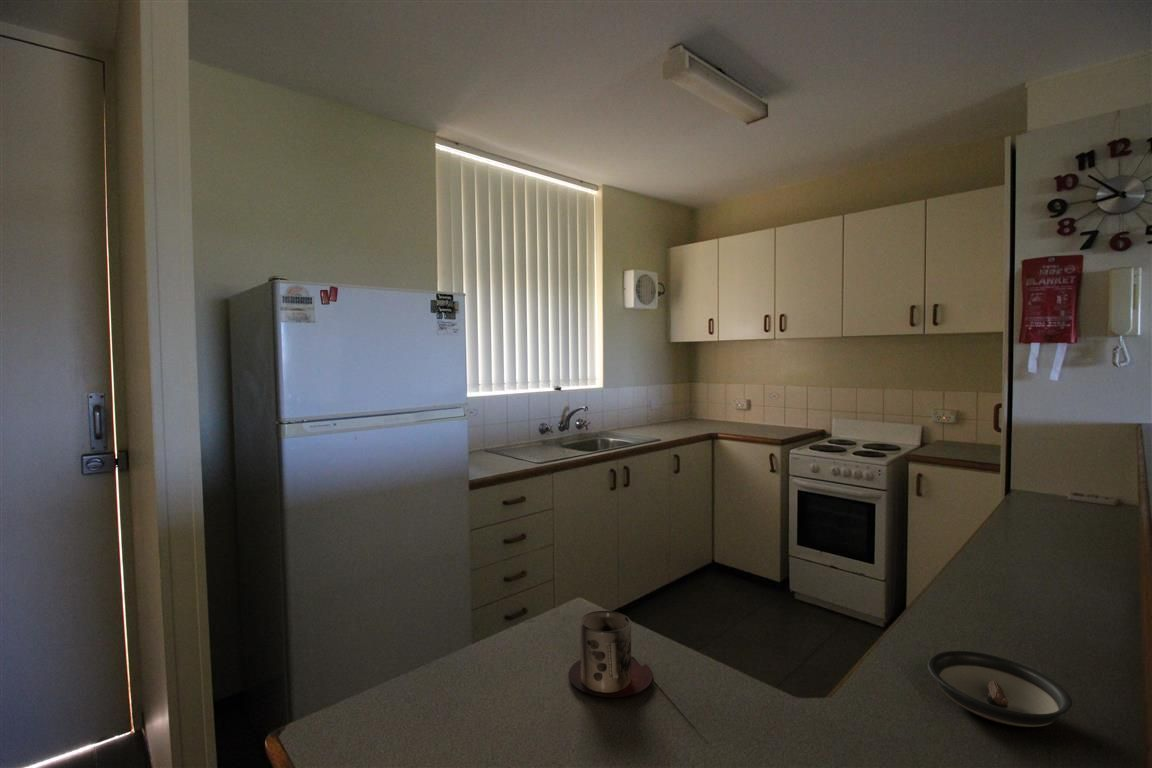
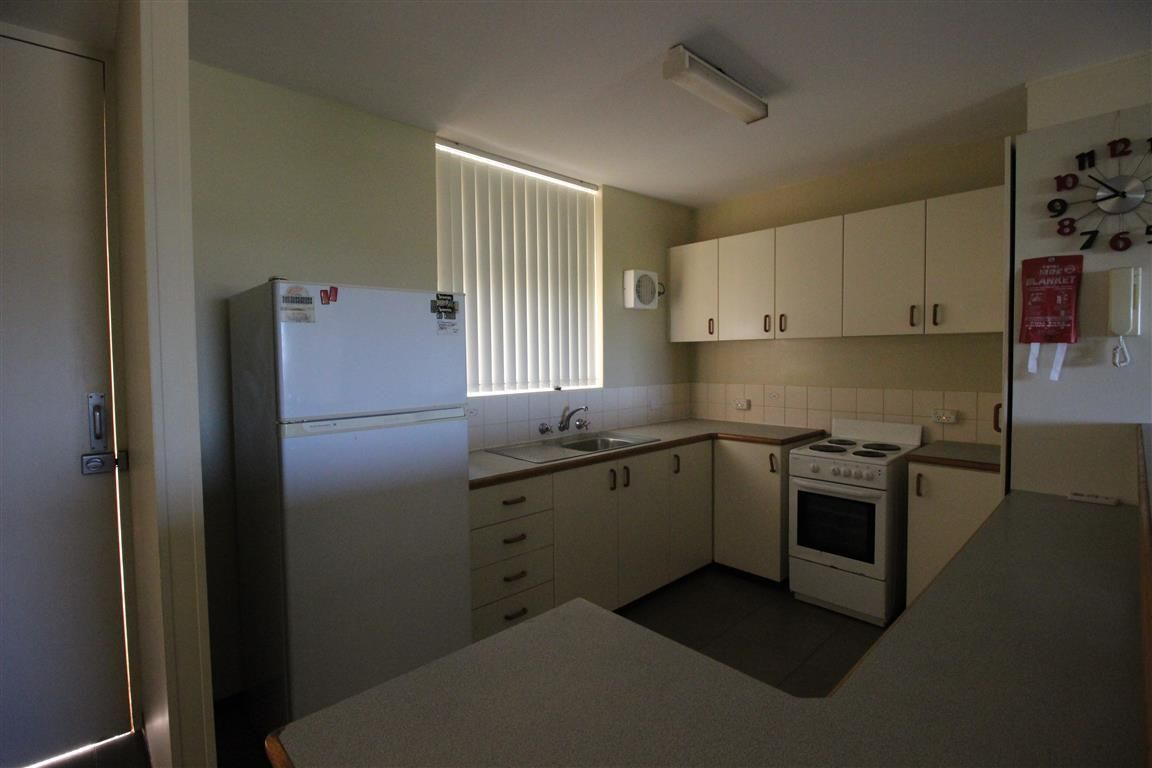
- mug [568,610,654,698]
- saucer [927,650,1073,728]
